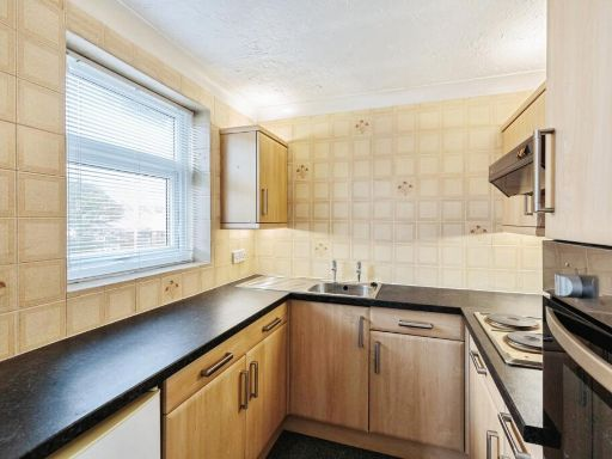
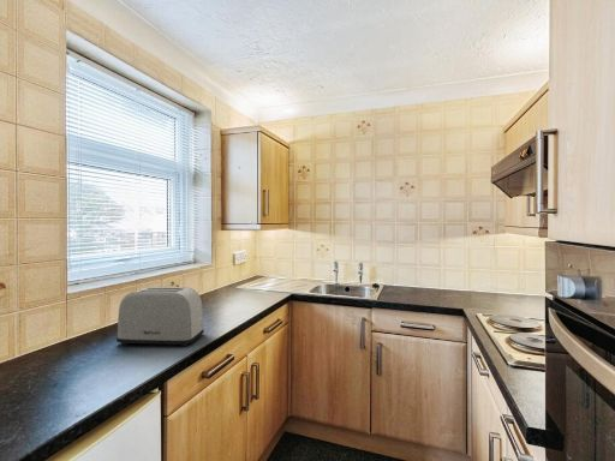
+ toaster [115,286,205,347]
